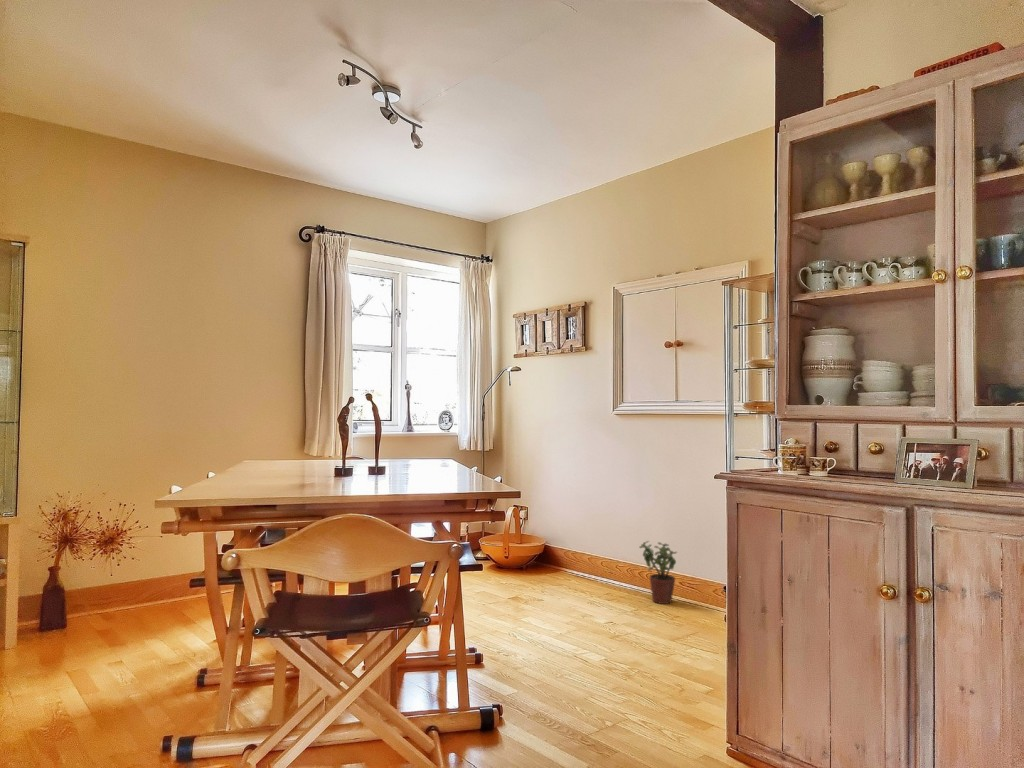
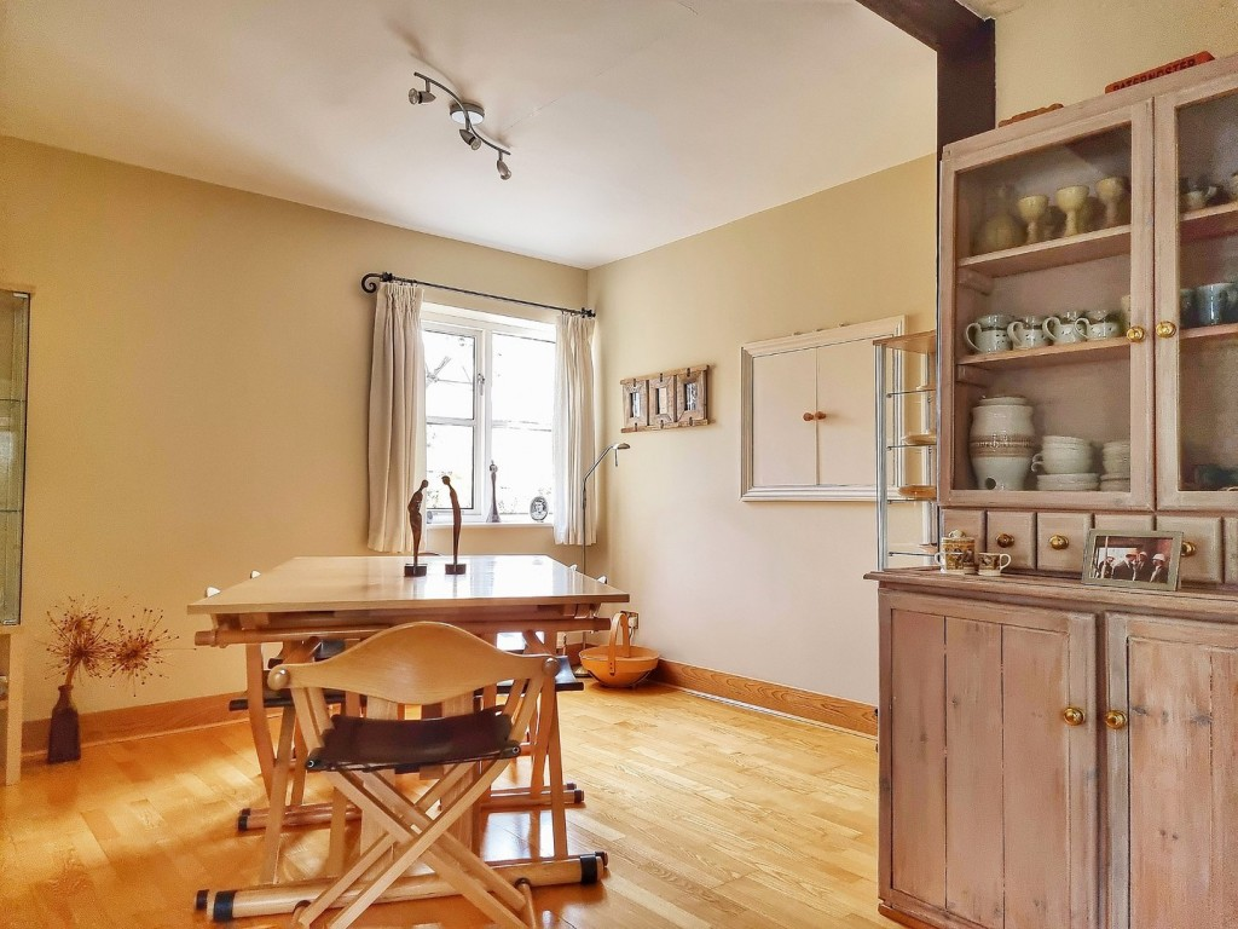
- potted plant [638,540,678,605]
